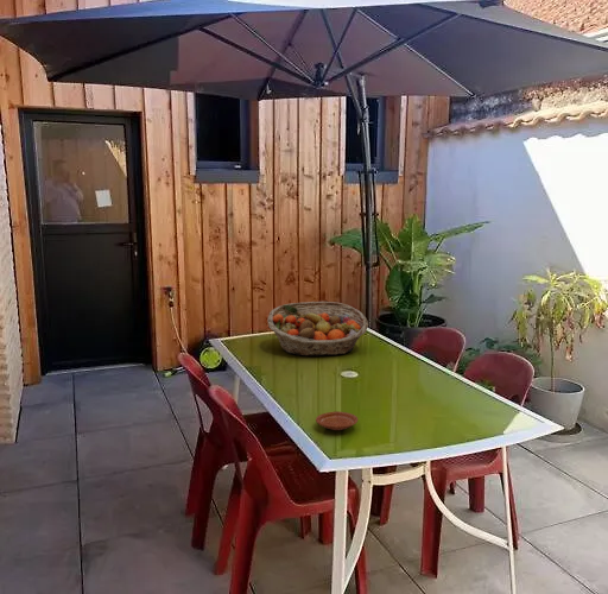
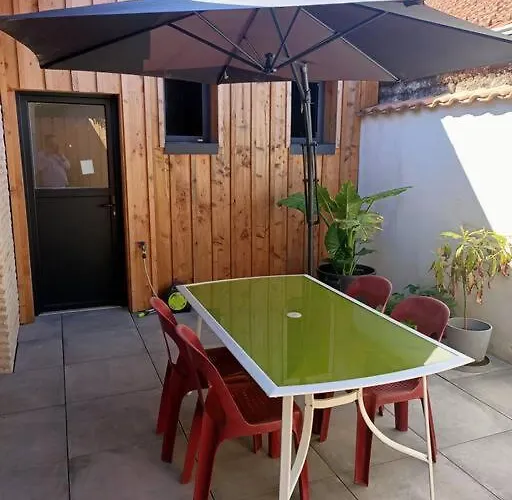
- plate [315,410,359,431]
- fruit basket [266,301,369,358]
